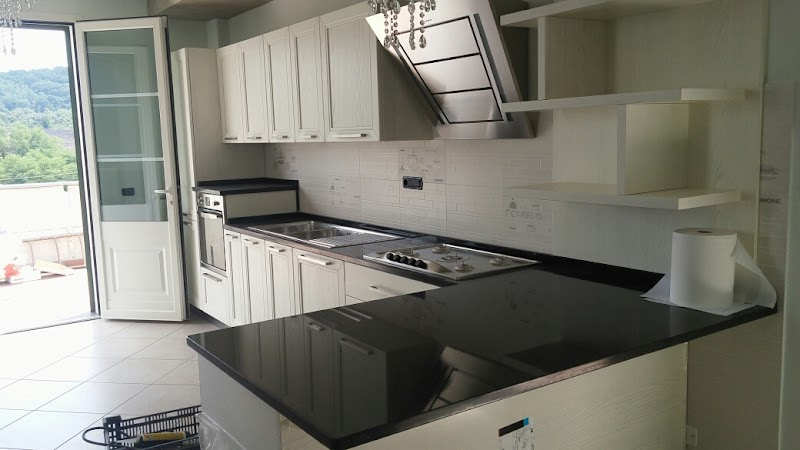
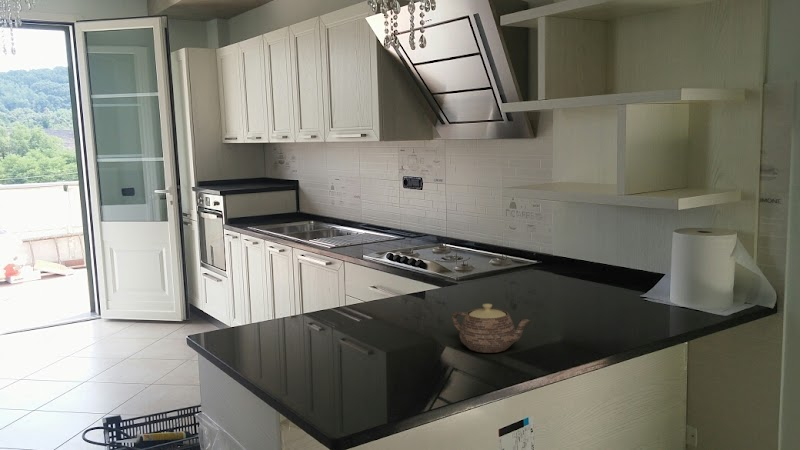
+ teapot [451,303,532,354]
